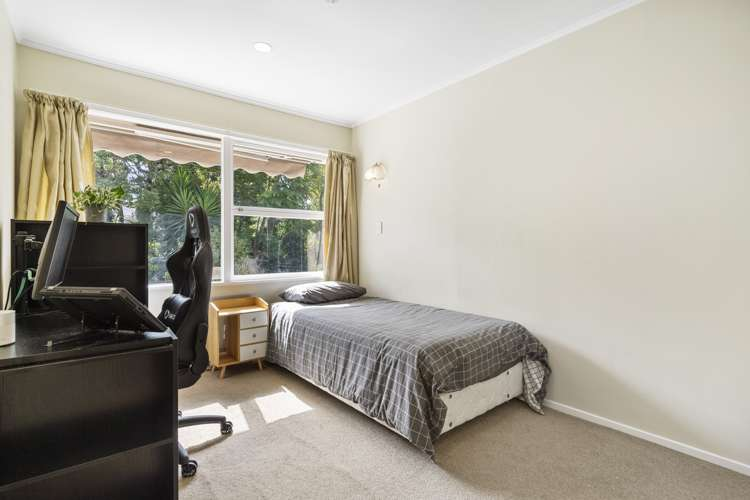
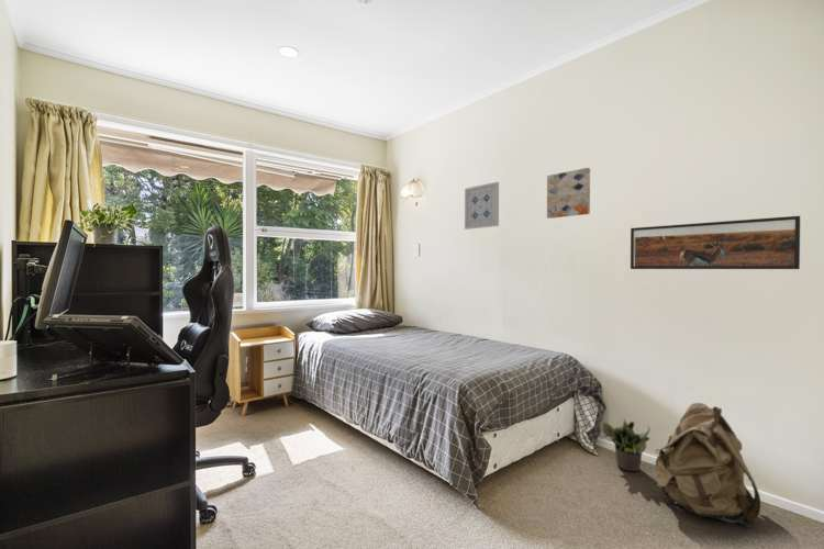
+ wall art [546,167,591,220]
+ backpack [655,402,761,528]
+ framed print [630,215,801,270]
+ potted plant [601,417,652,472]
+ wall art [464,181,500,231]
